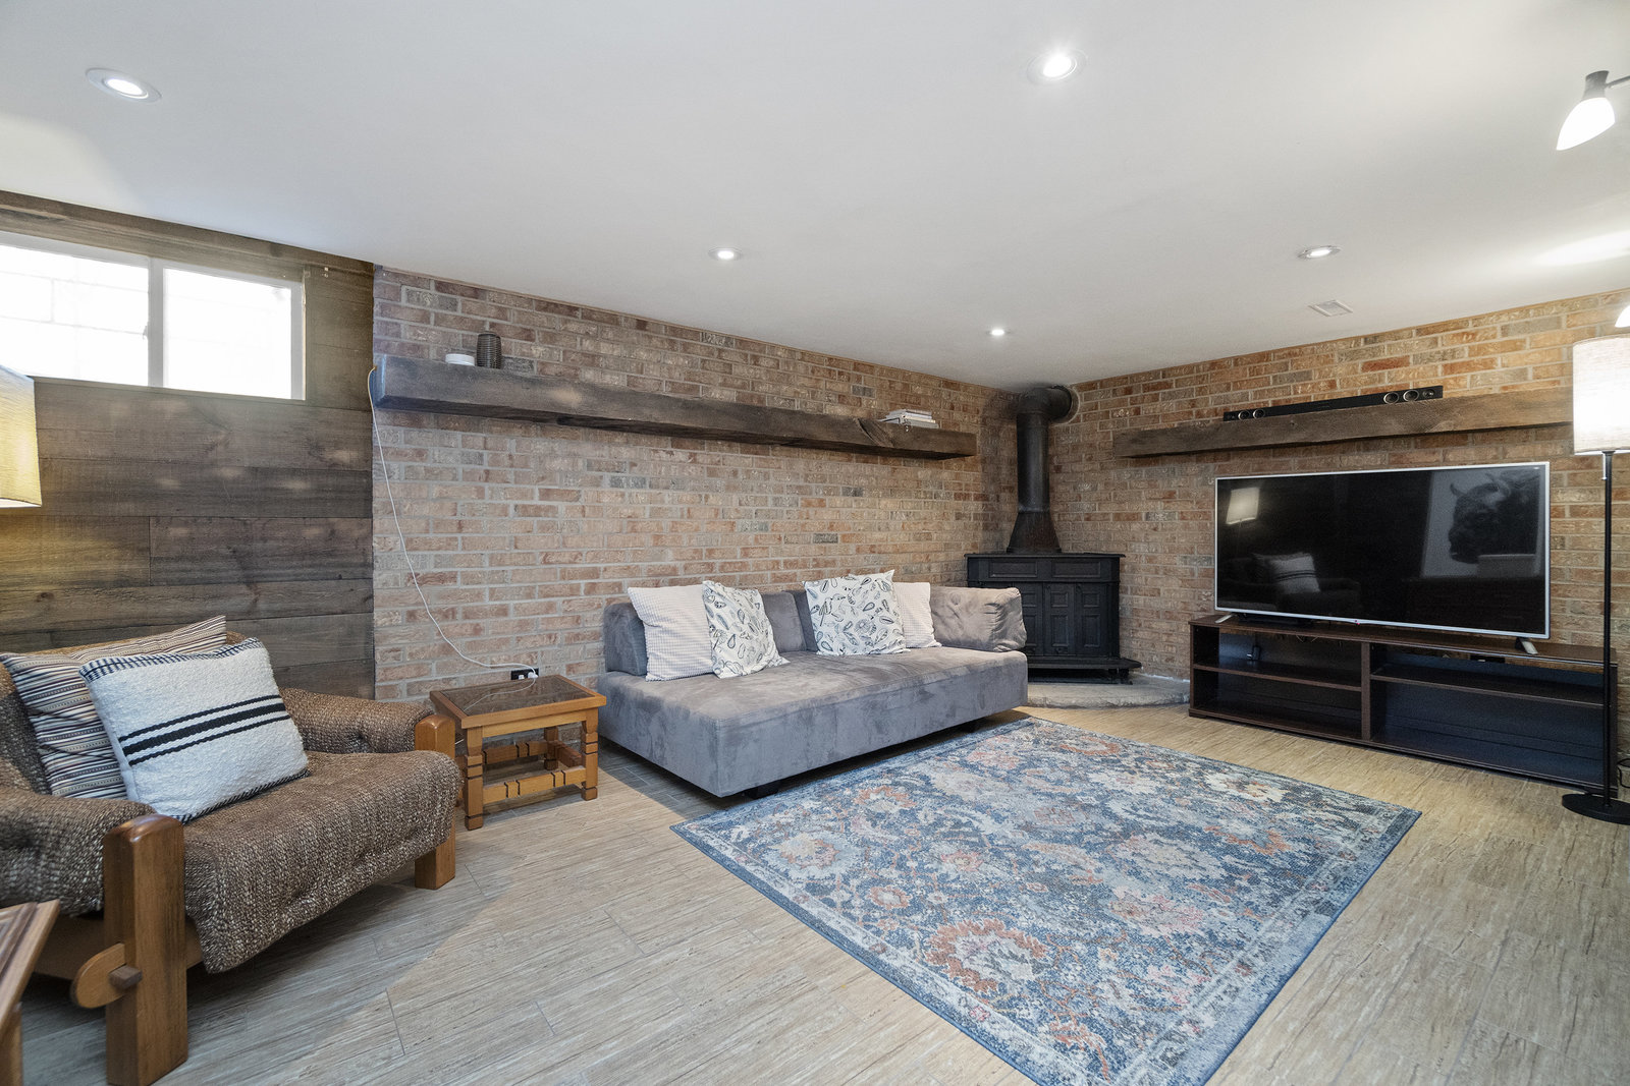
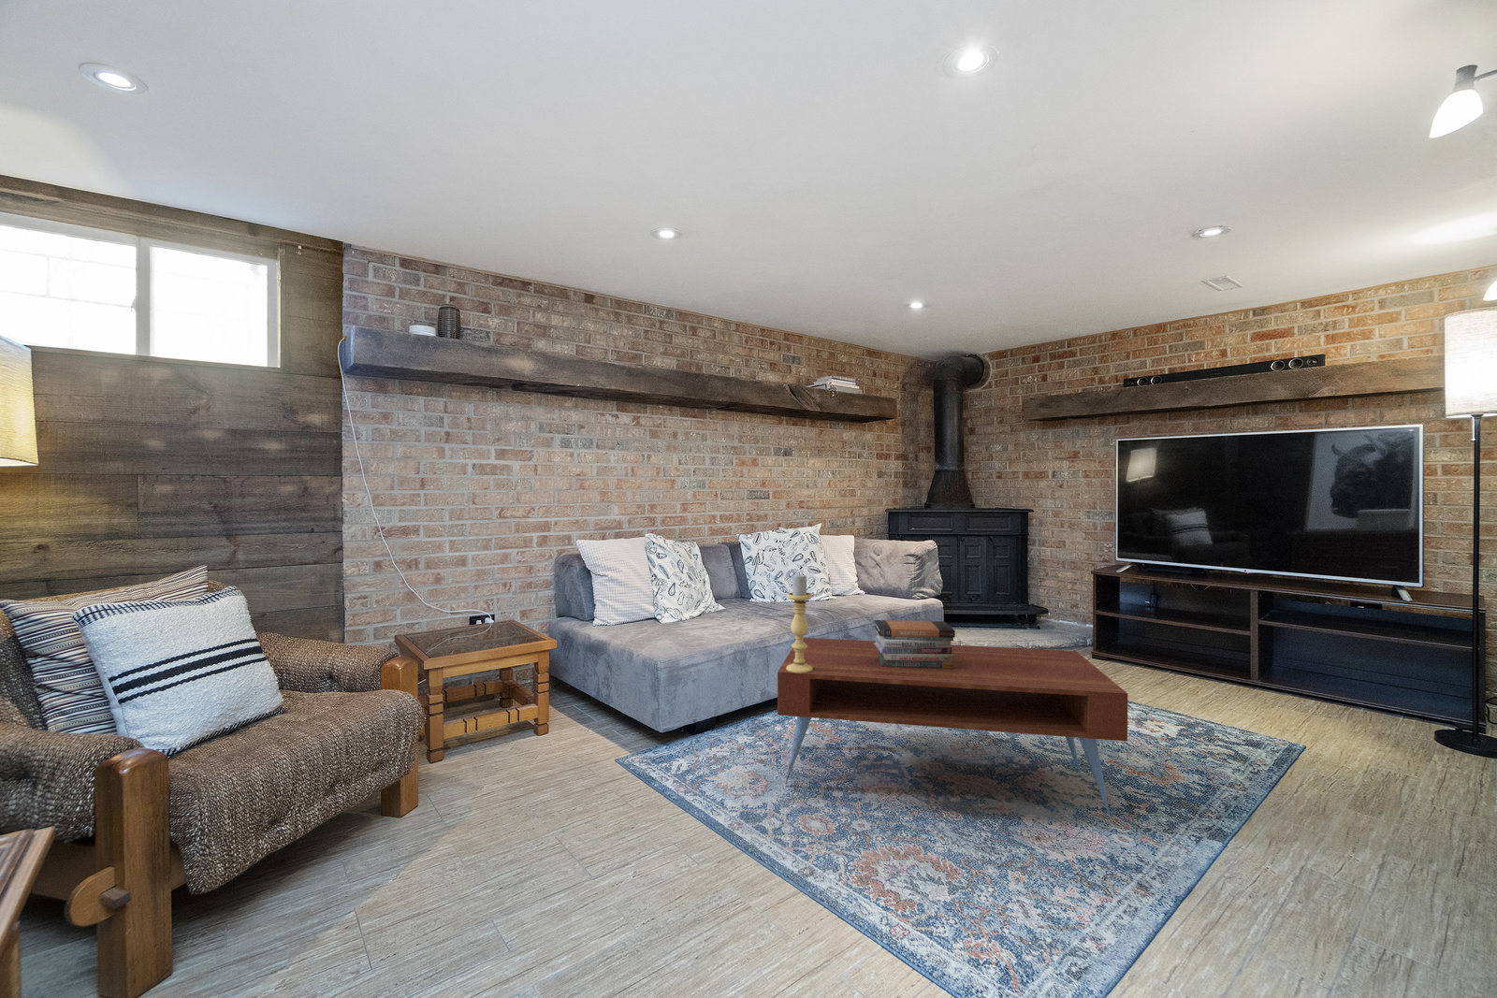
+ coffee table [776,637,1128,816]
+ candle holder [786,573,813,674]
+ book stack [873,619,956,668]
